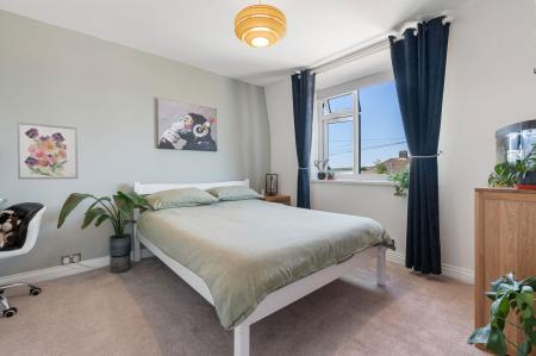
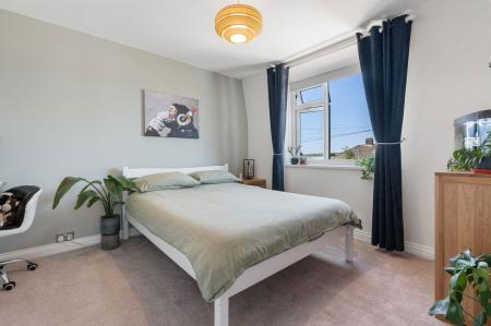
- wall art [15,121,79,181]
